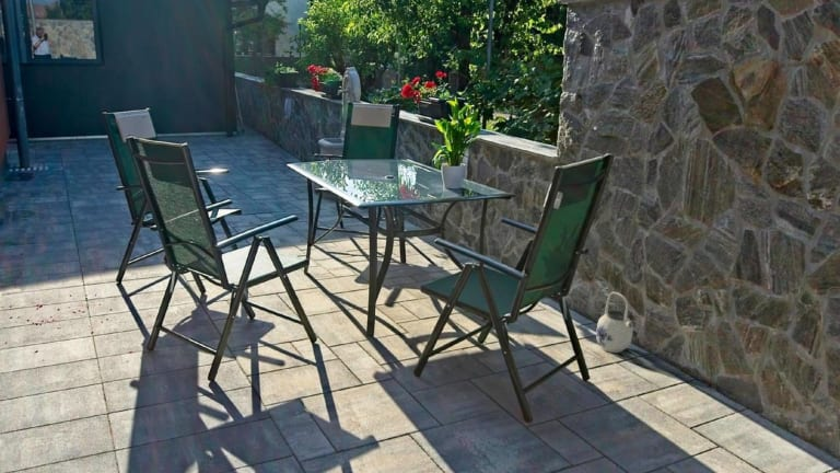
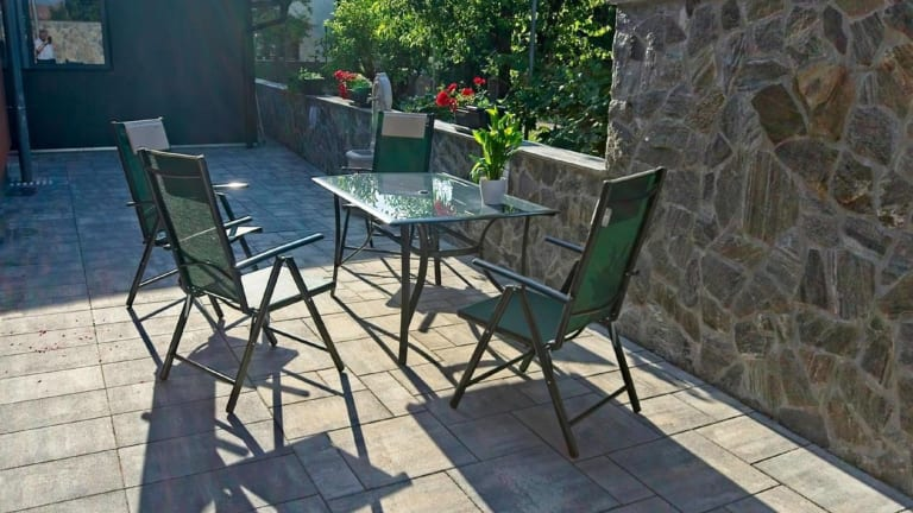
- teapot [595,291,634,354]
